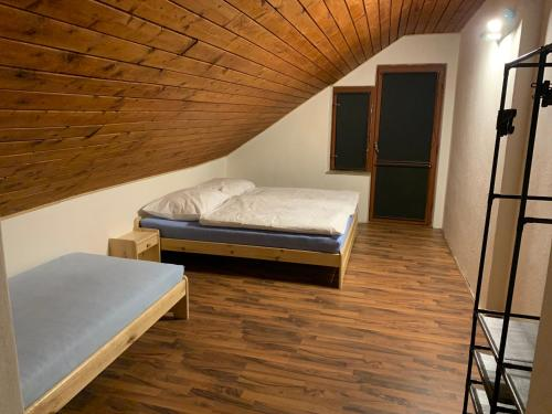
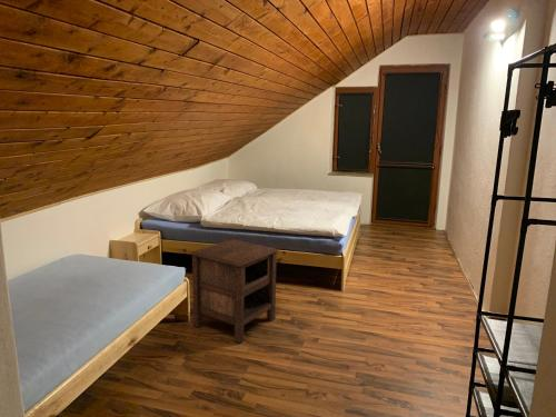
+ nightstand [189,238,280,345]
